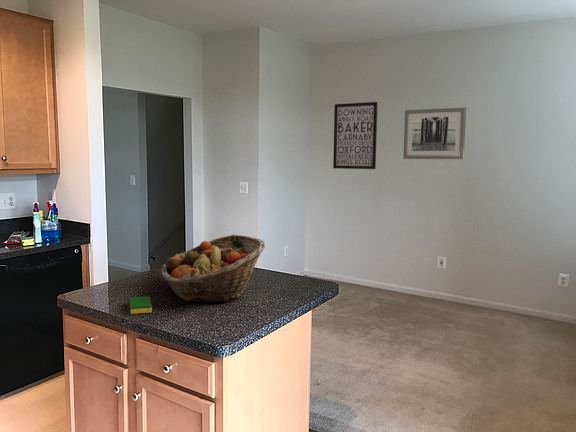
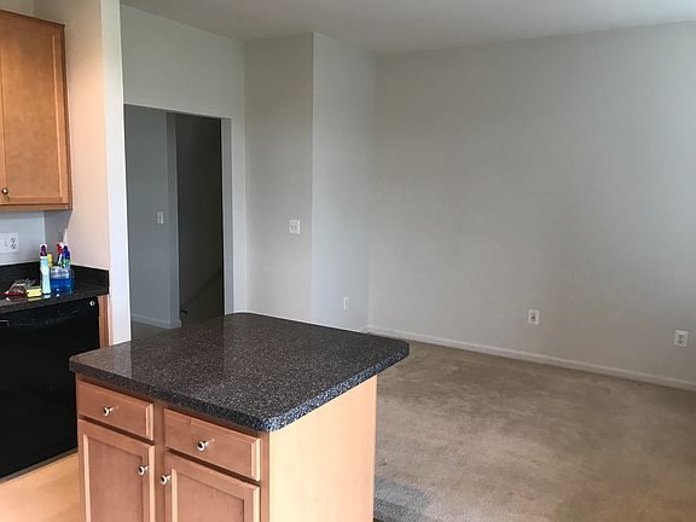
- wall art [332,101,379,170]
- dish sponge [129,295,153,315]
- fruit basket [160,234,266,303]
- wall art [402,106,467,160]
